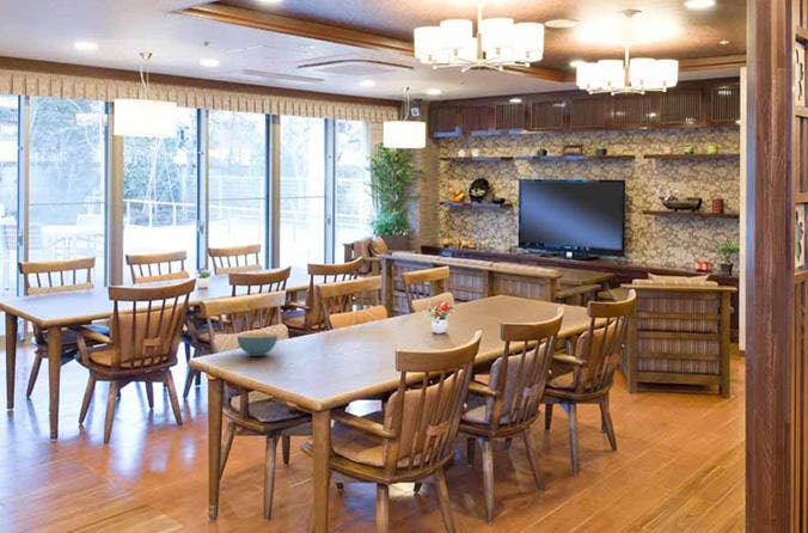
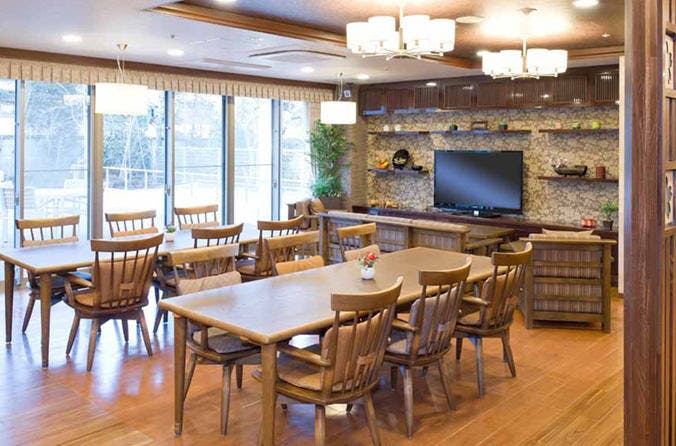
- cereal bowl [235,332,278,357]
